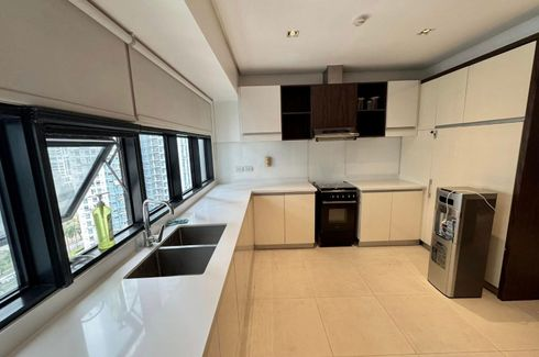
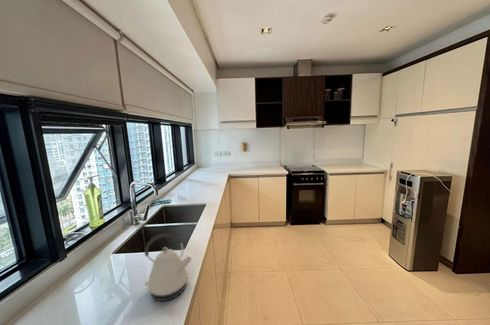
+ kettle [143,232,193,302]
